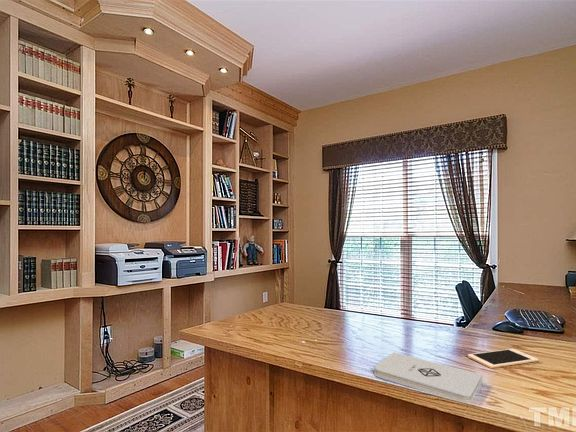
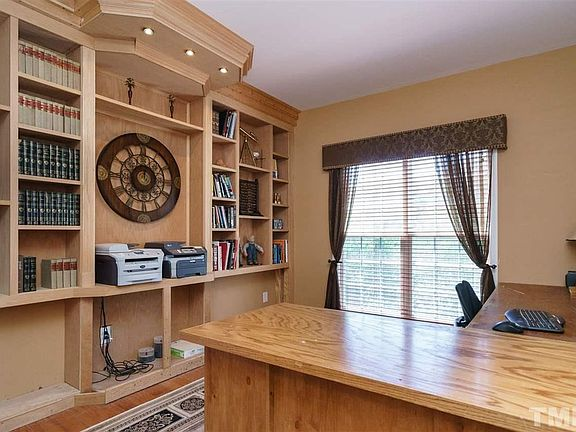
- cell phone [467,348,539,369]
- notepad [374,351,483,404]
